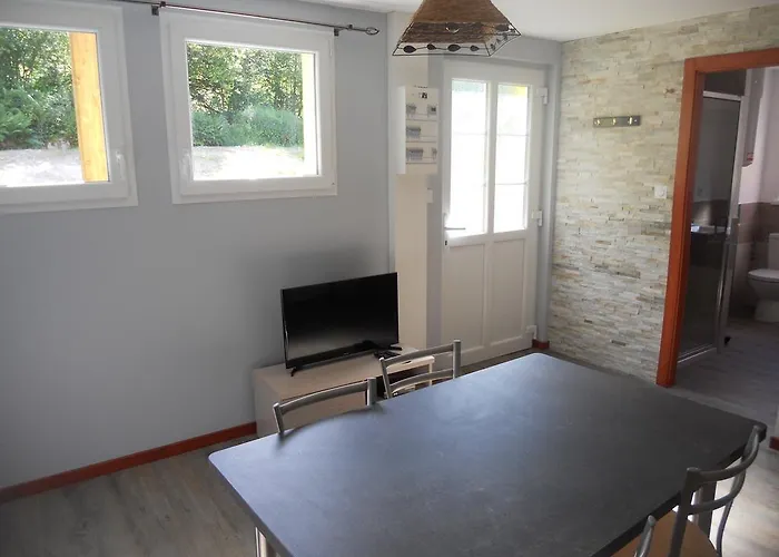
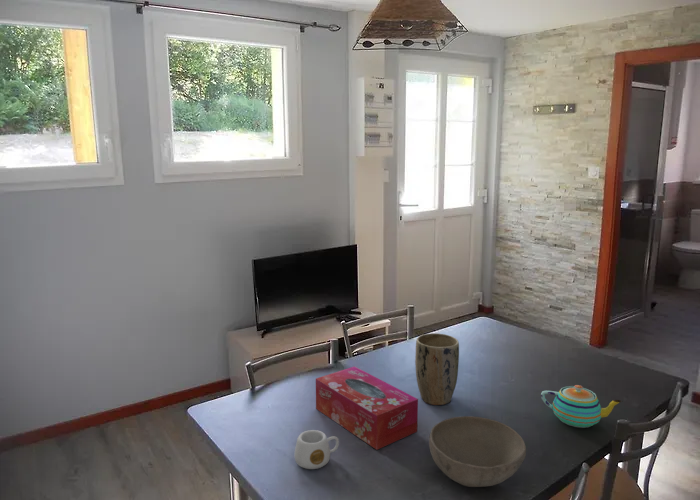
+ teapot [540,384,623,429]
+ mug [293,429,340,470]
+ bowl [428,415,527,488]
+ plant pot [414,332,460,406]
+ tissue box [315,365,419,451]
